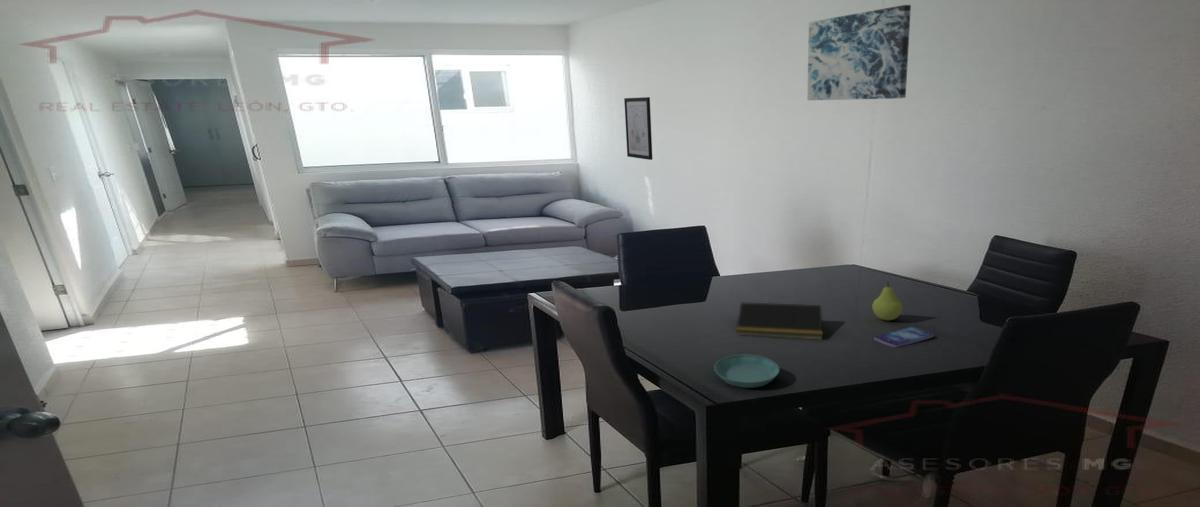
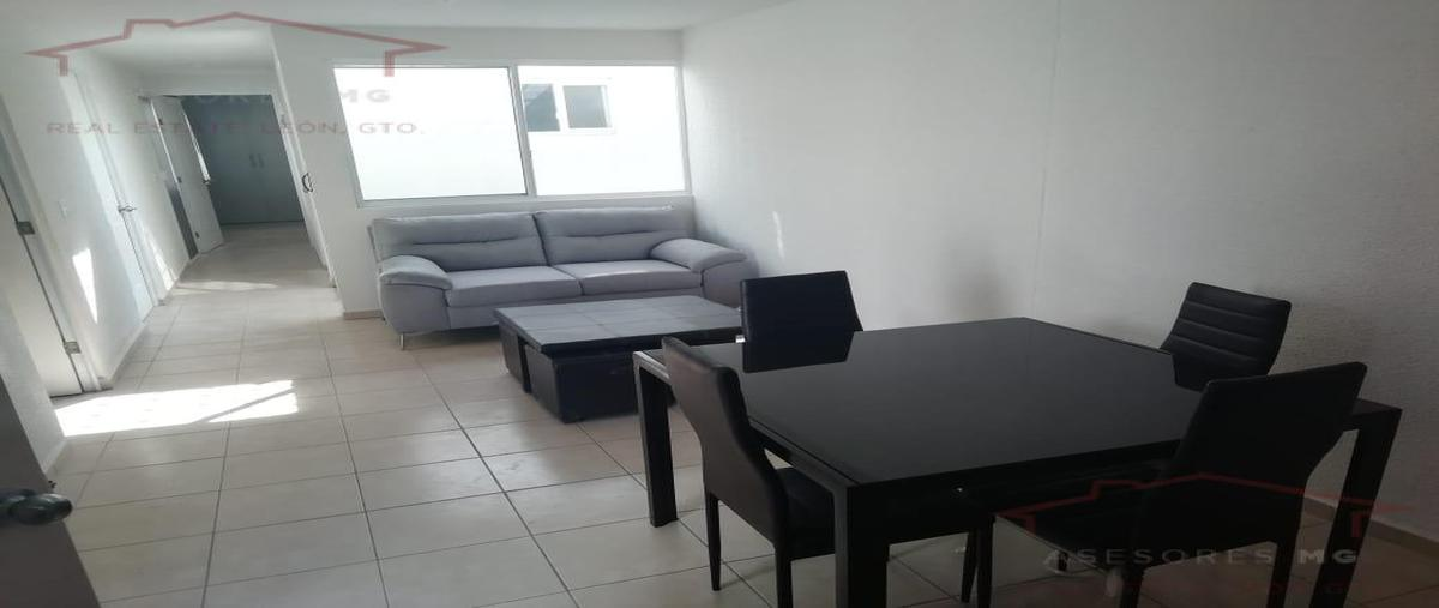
- notepad [736,301,824,340]
- saucer [713,354,780,389]
- smartphone [873,326,934,348]
- fruit [871,281,903,322]
- wall art [623,96,653,161]
- wall art [806,4,912,101]
